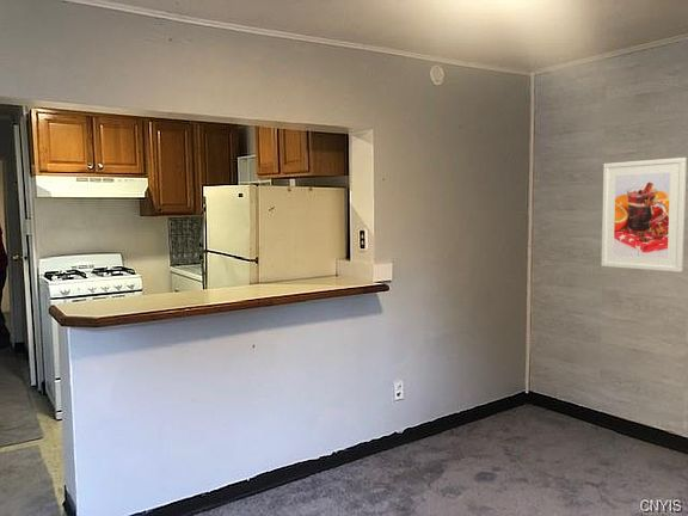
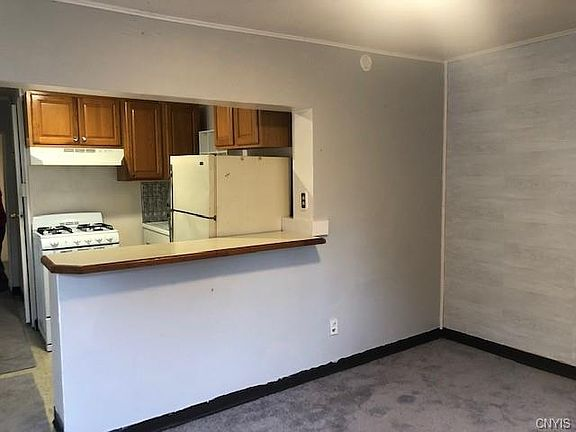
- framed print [600,156,688,274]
